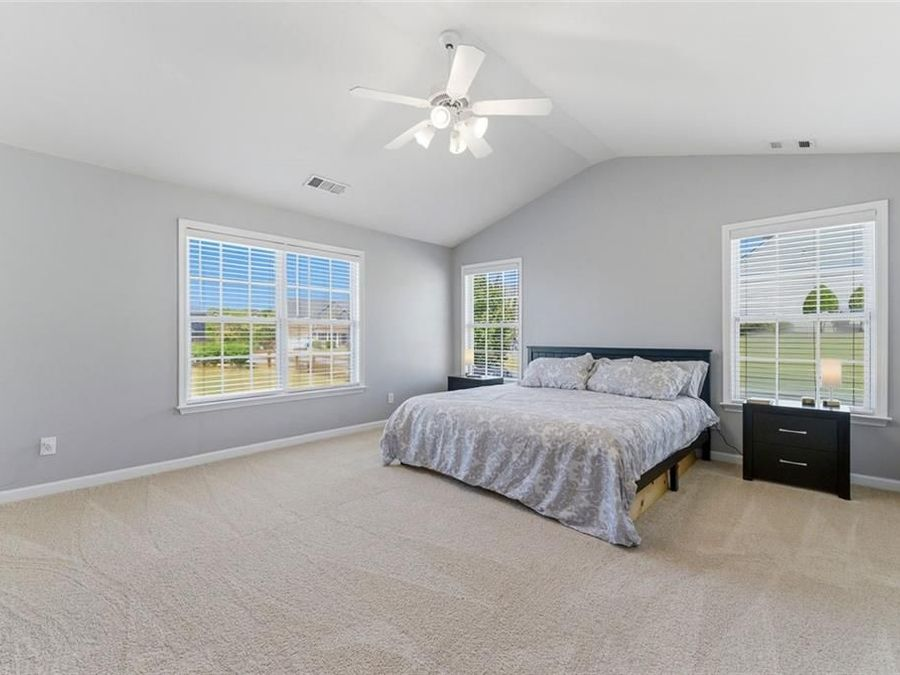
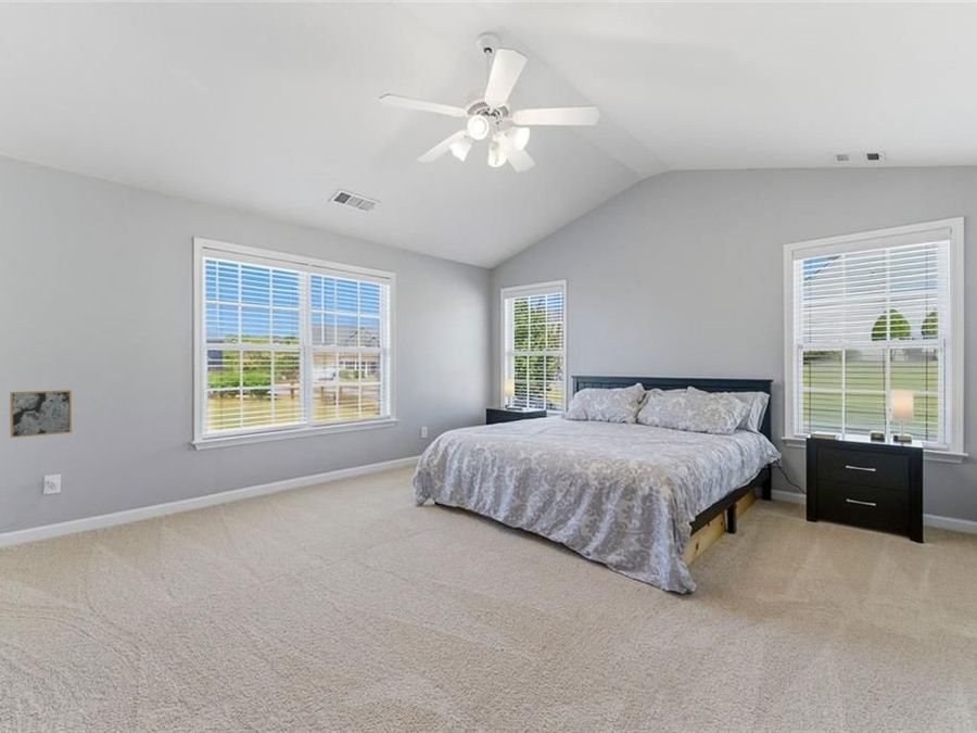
+ wall art [9,389,73,439]
